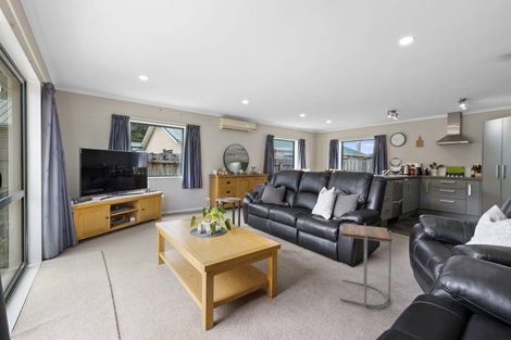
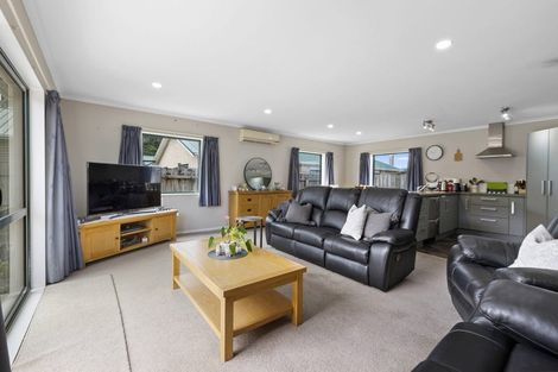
- side table [339,223,394,308]
